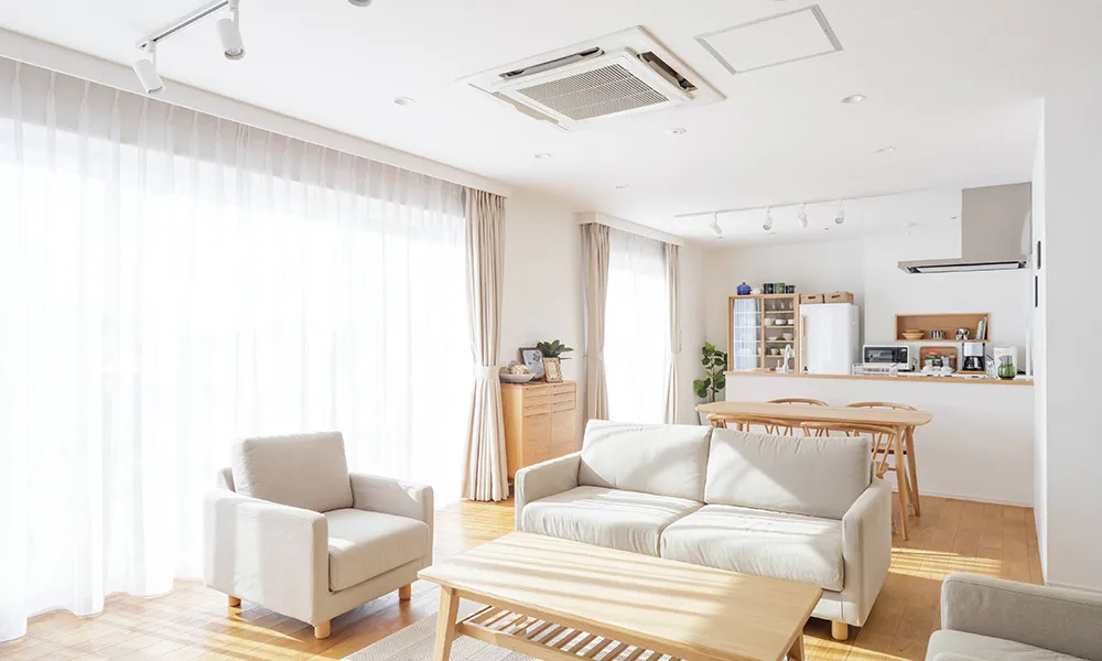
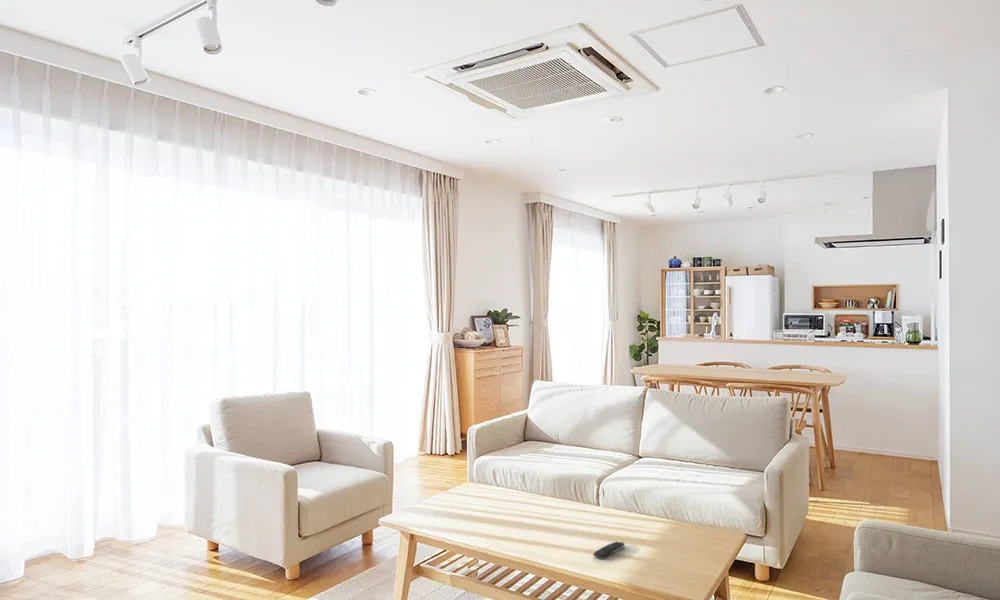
+ remote control [593,541,626,560]
